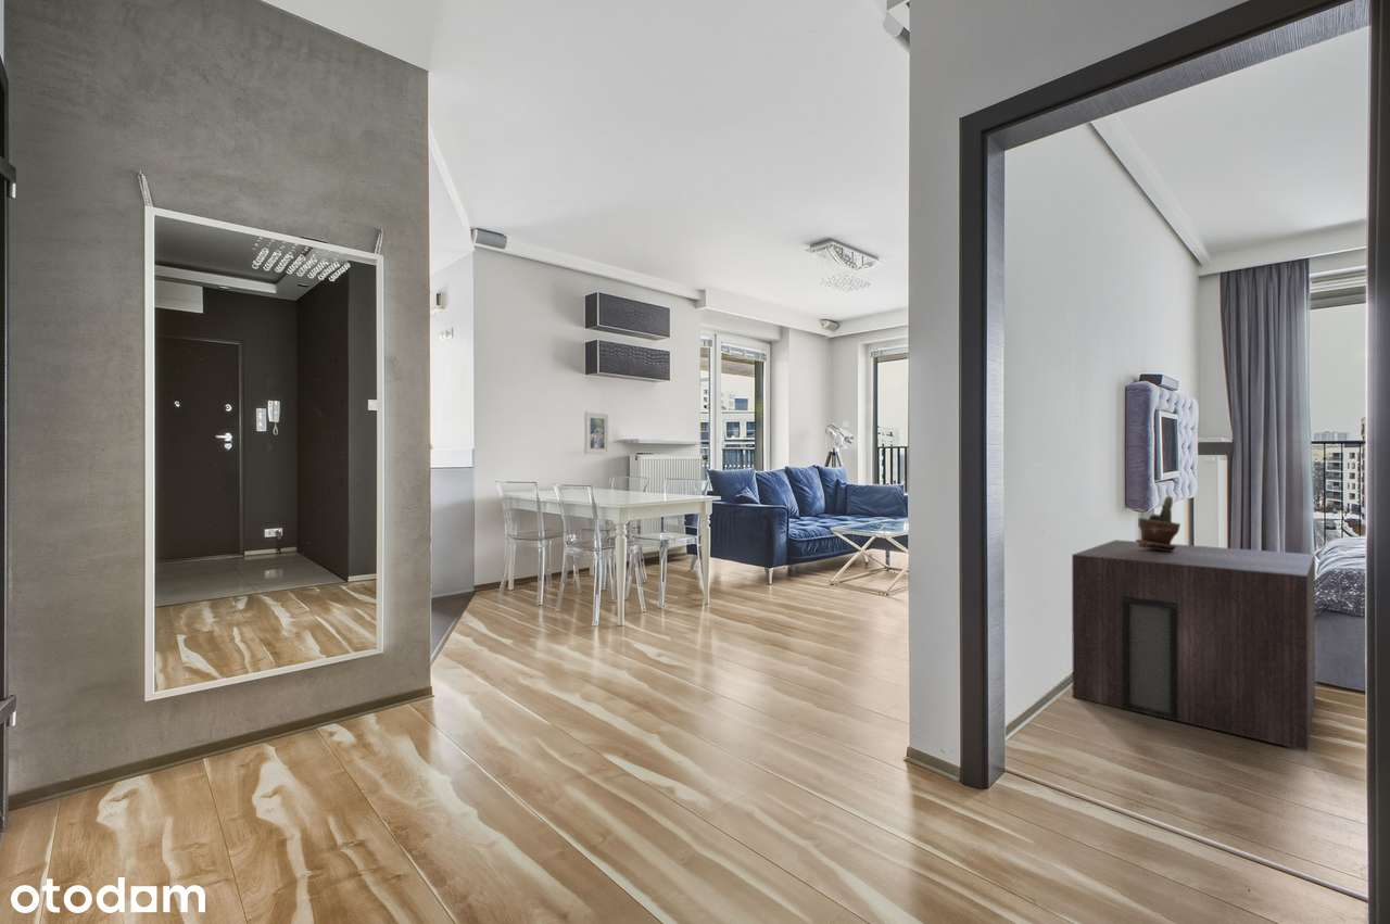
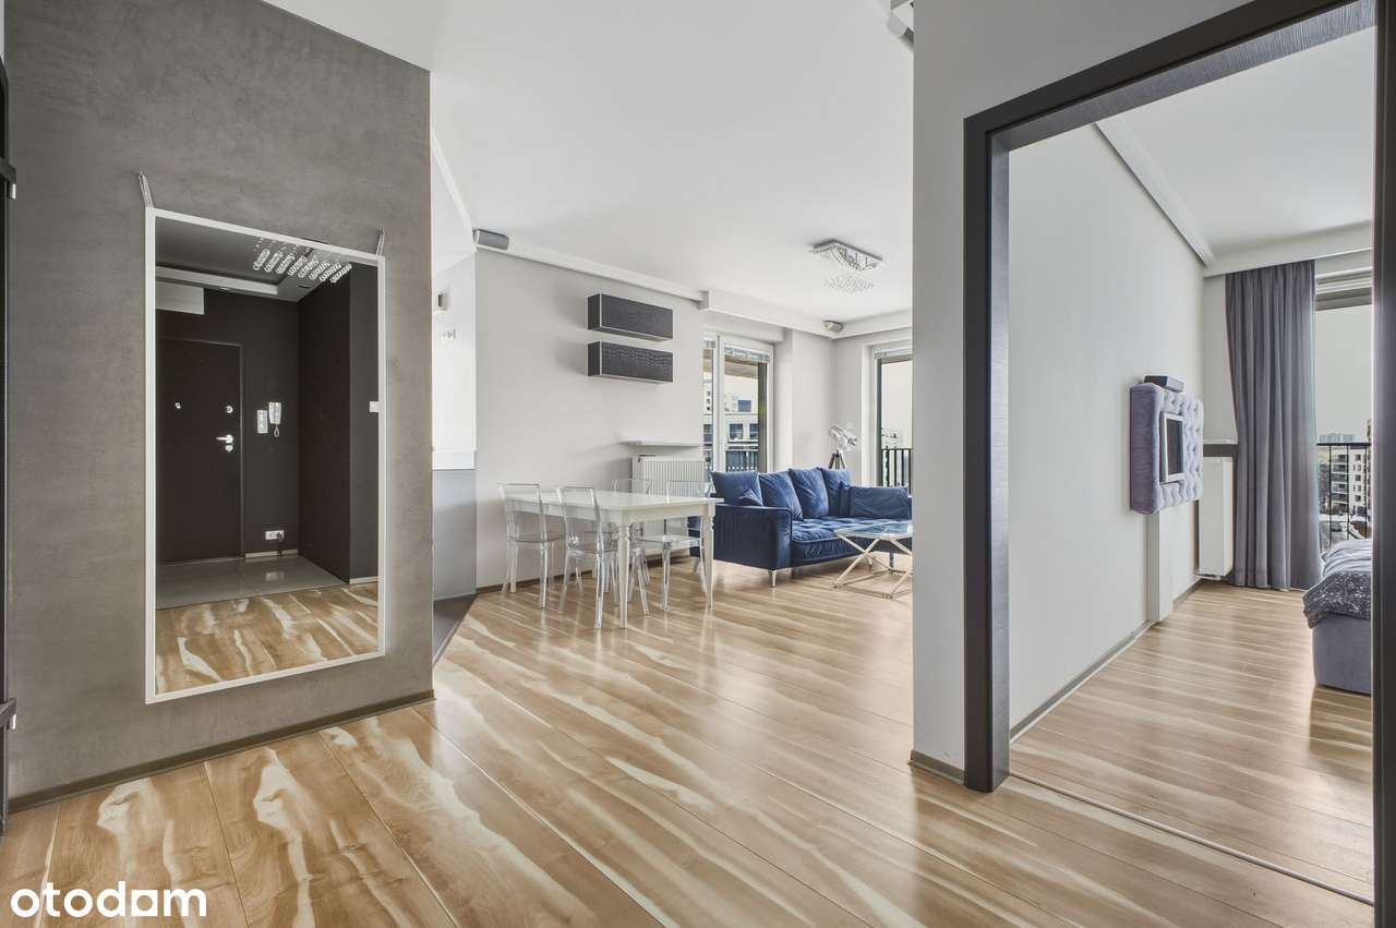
- potted plant [1135,495,1182,552]
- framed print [583,410,610,455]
- storage cabinet [1071,539,1316,751]
